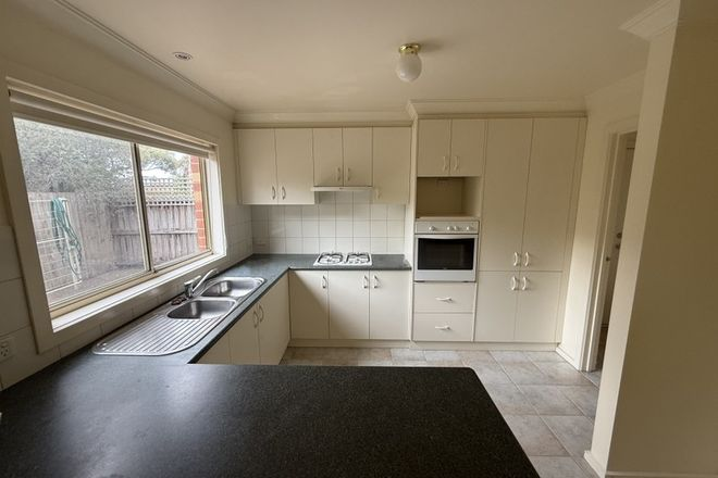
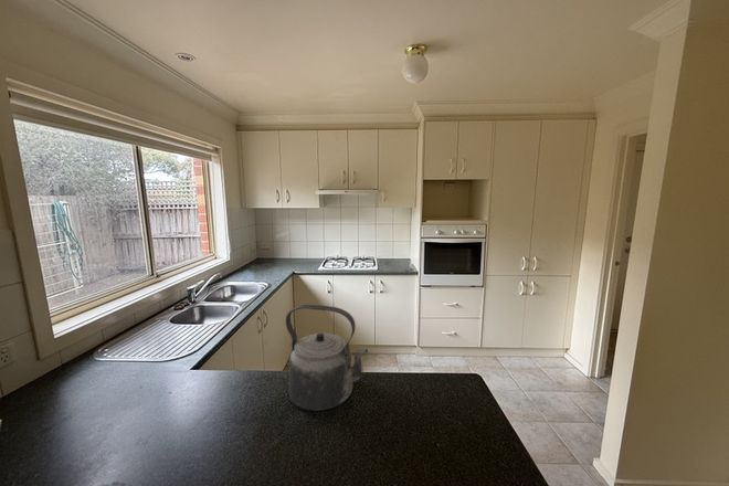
+ kettle [285,304,369,412]
